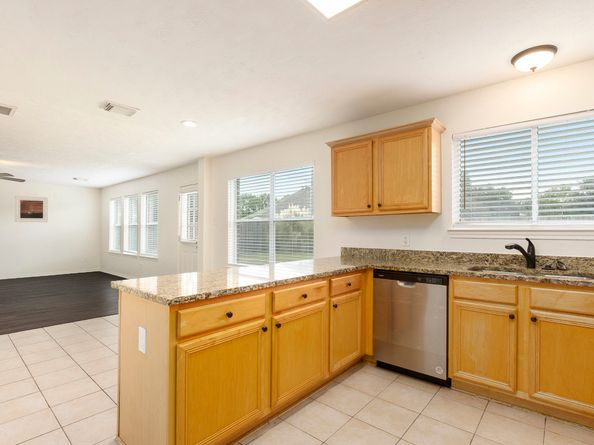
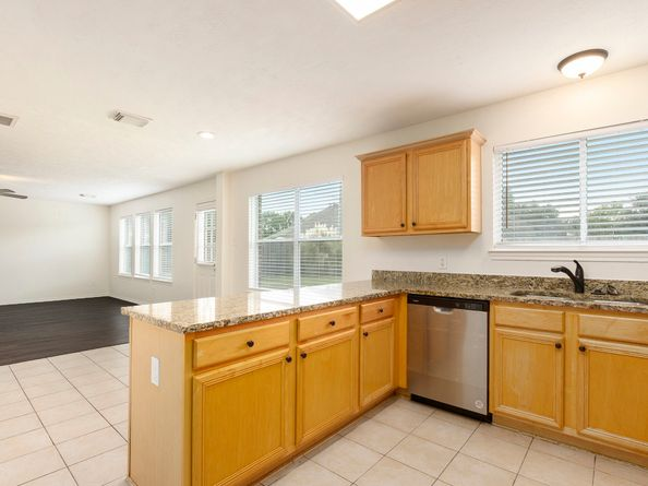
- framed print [14,195,49,223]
